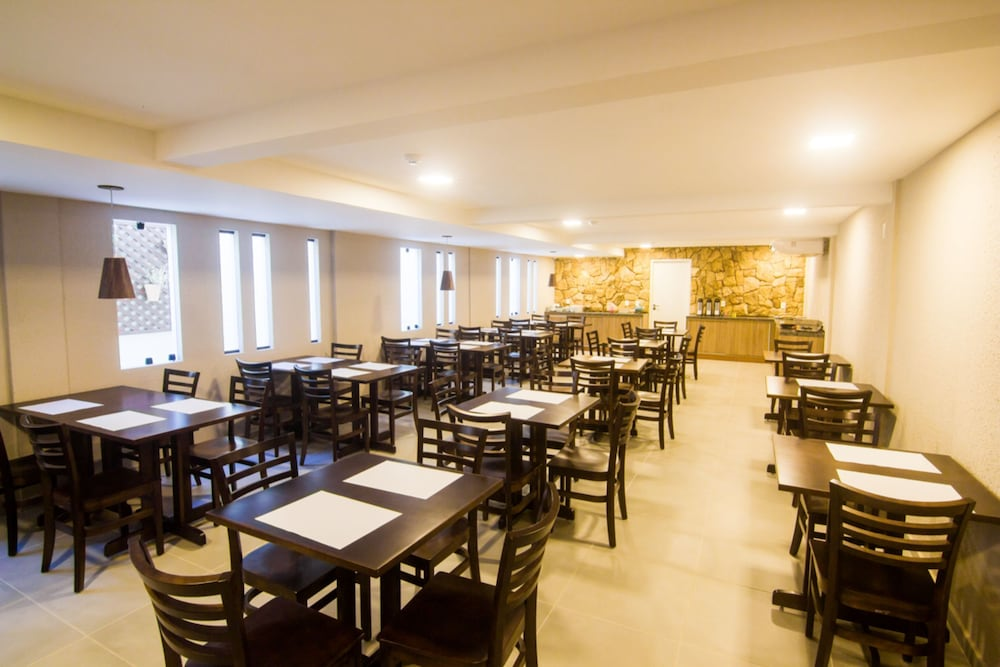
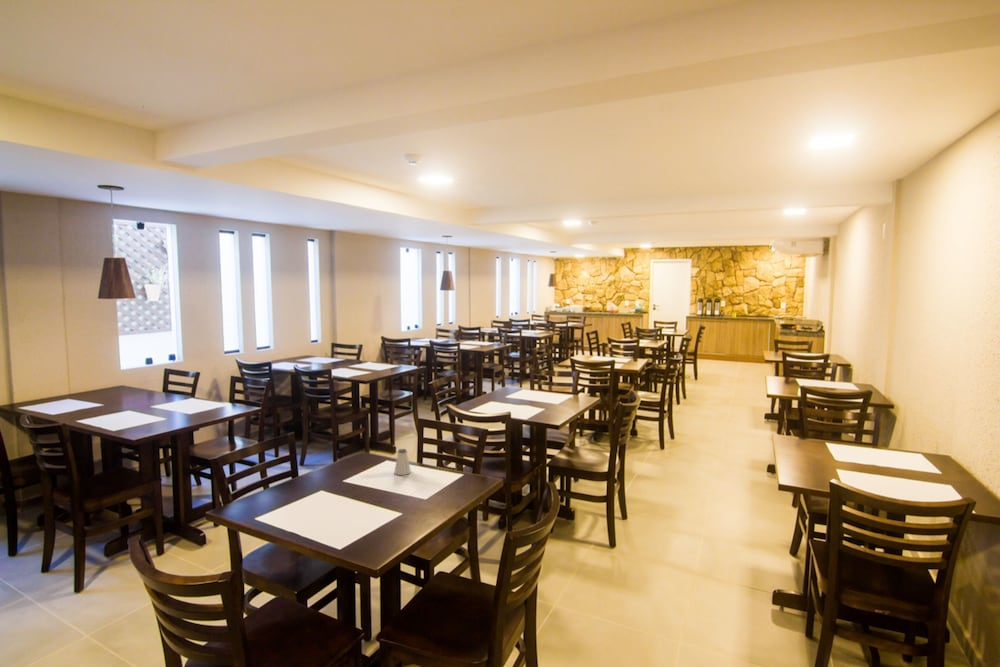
+ saltshaker [393,448,412,476]
